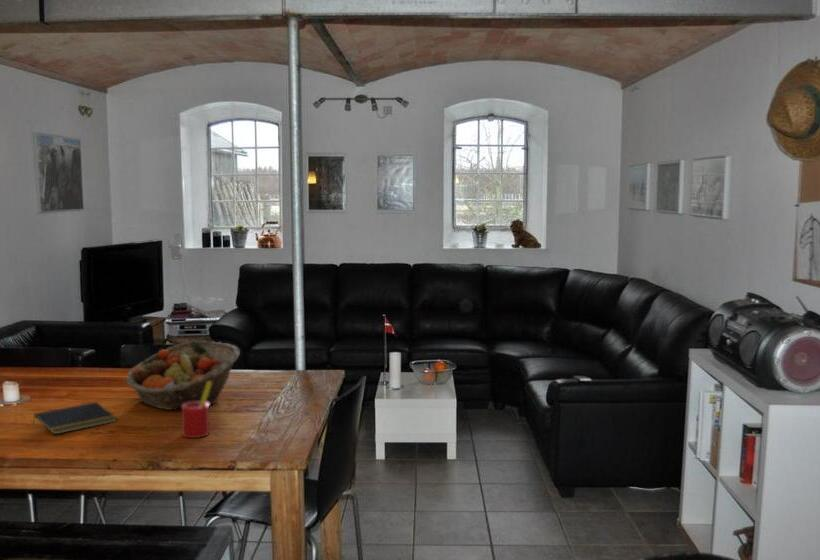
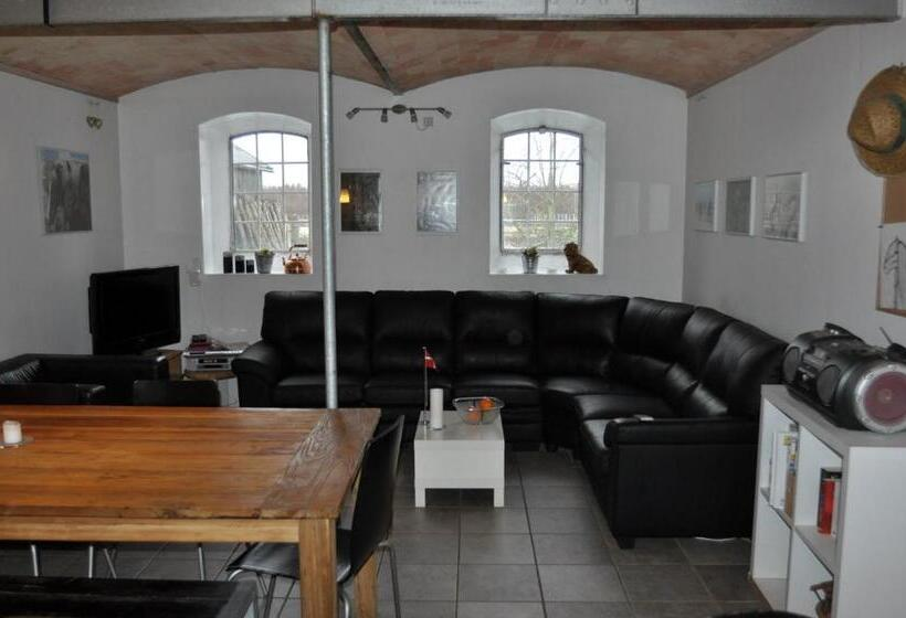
- fruit basket [125,340,241,411]
- notepad [32,401,118,435]
- straw [181,381,212,439]
